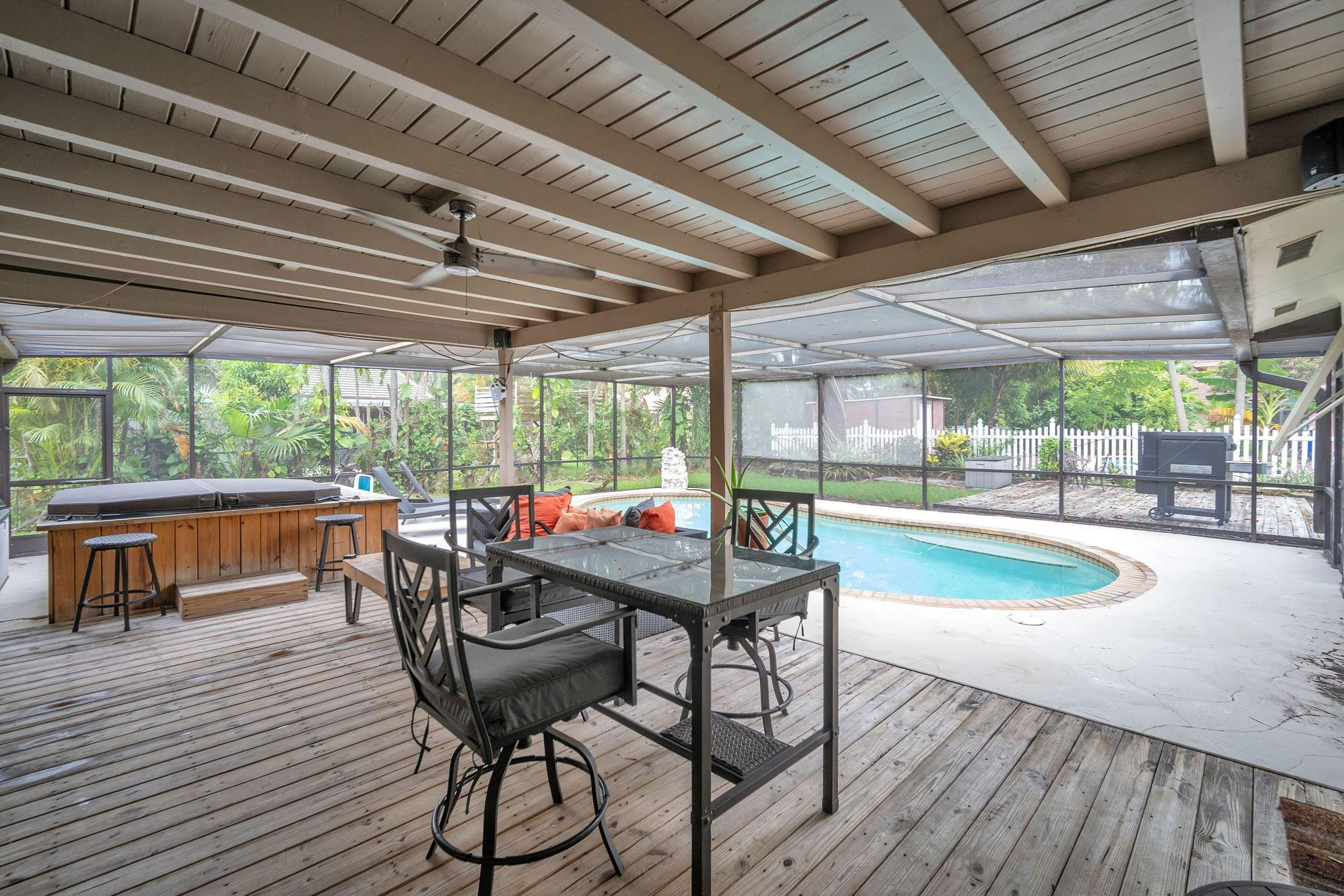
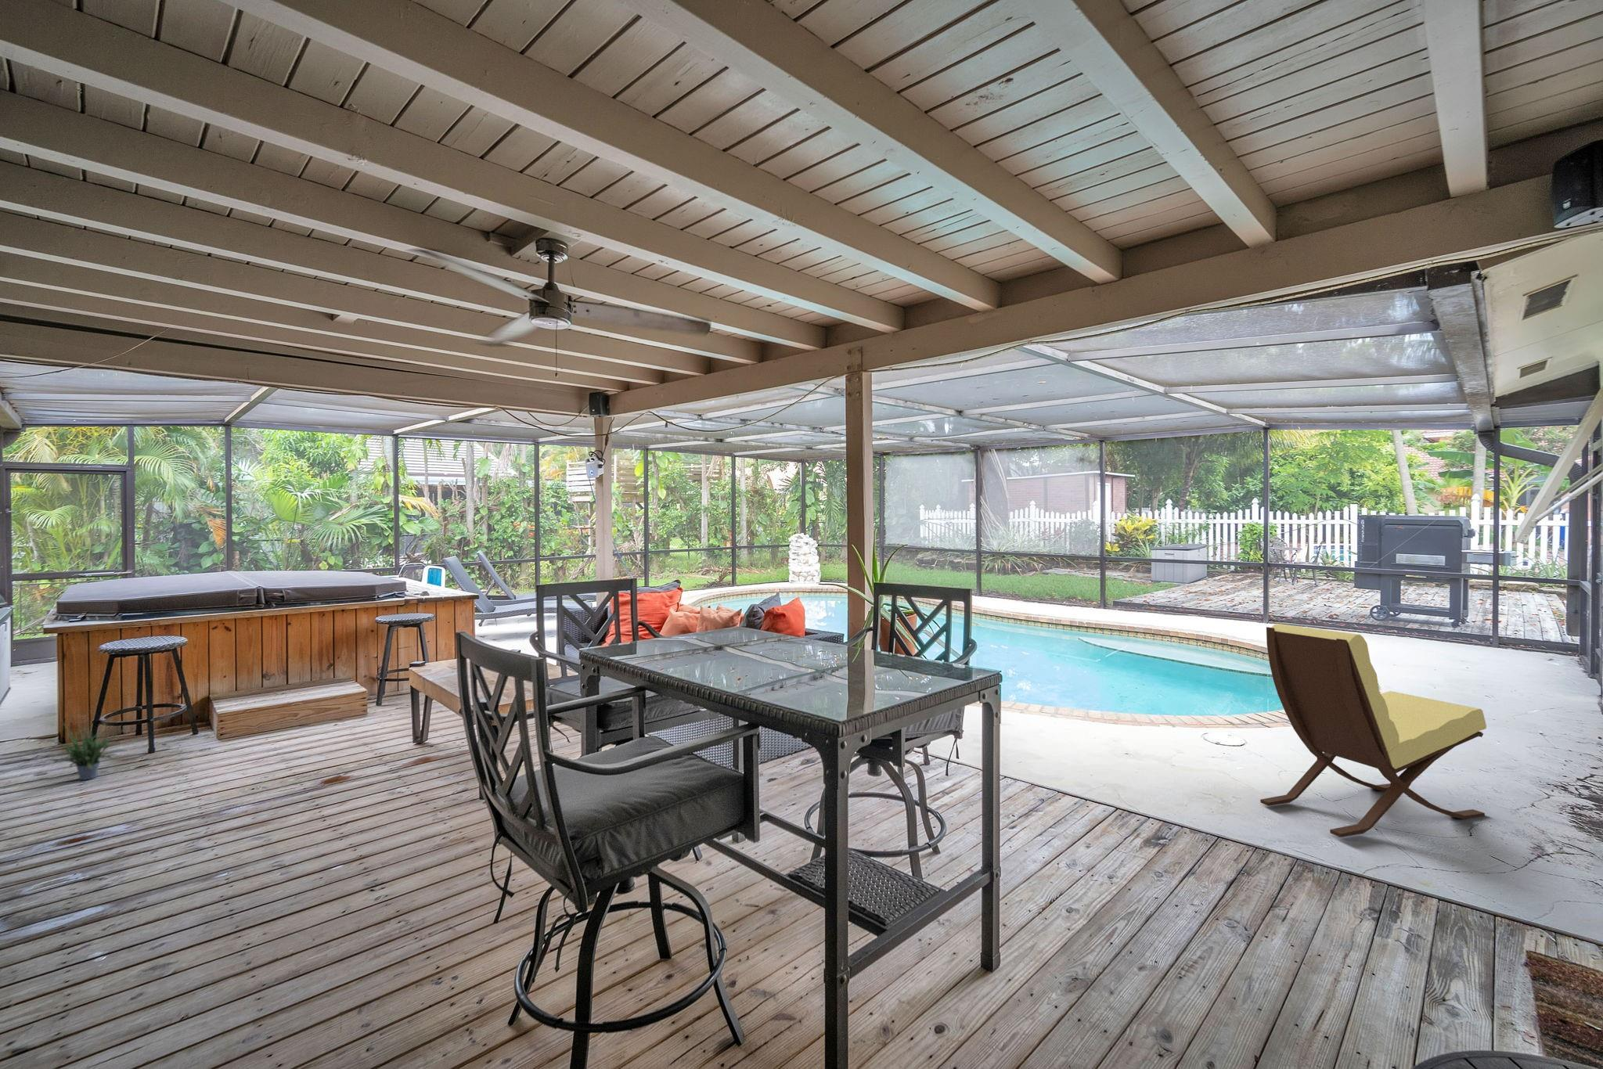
+ lounge chair [1260,623,1487,839]
+ potted plant [43,719,129,781]
